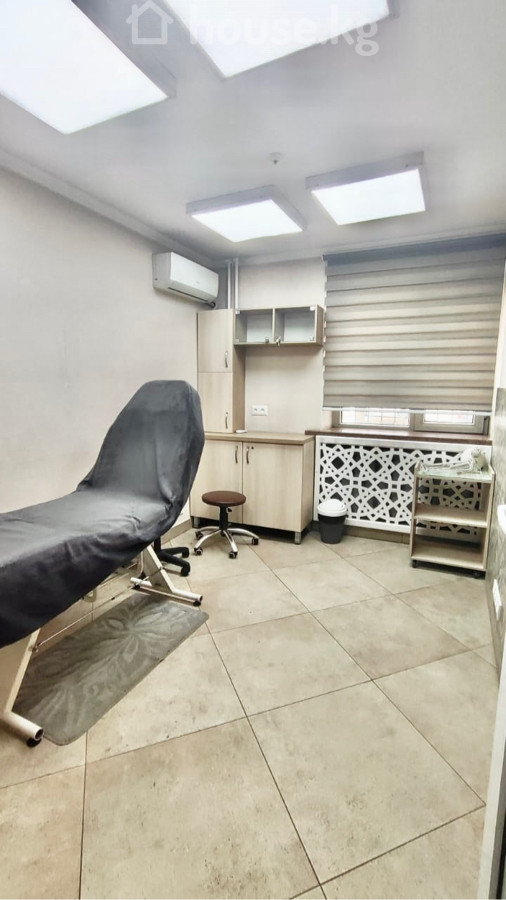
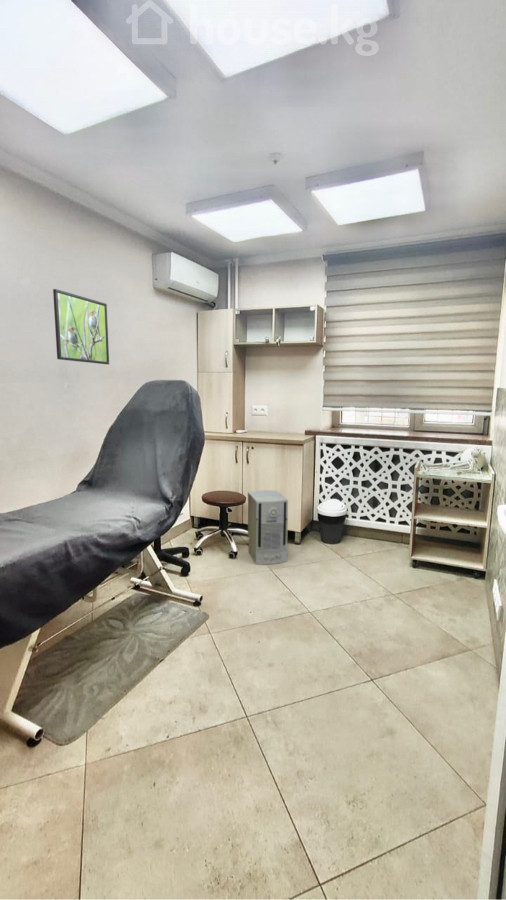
+ air purifier [247,489,289,566]
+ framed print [52,288,110,365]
